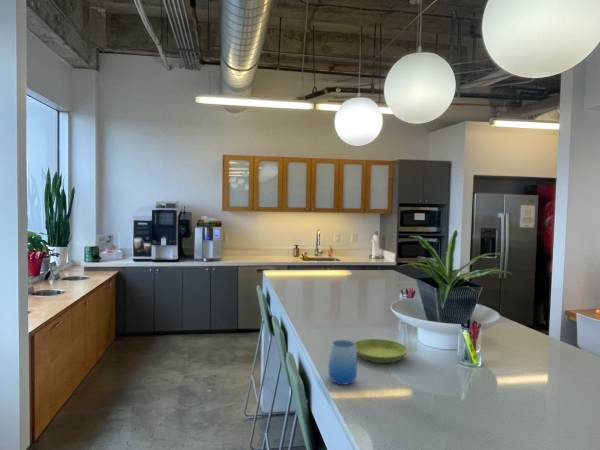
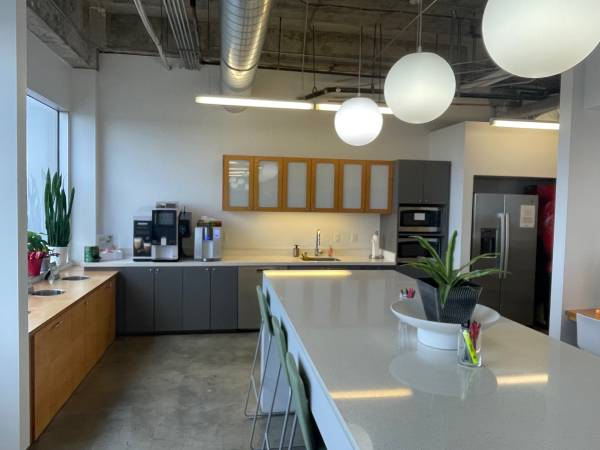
- cup [327,339,358,385]
- saucer [354,338,409,364]
